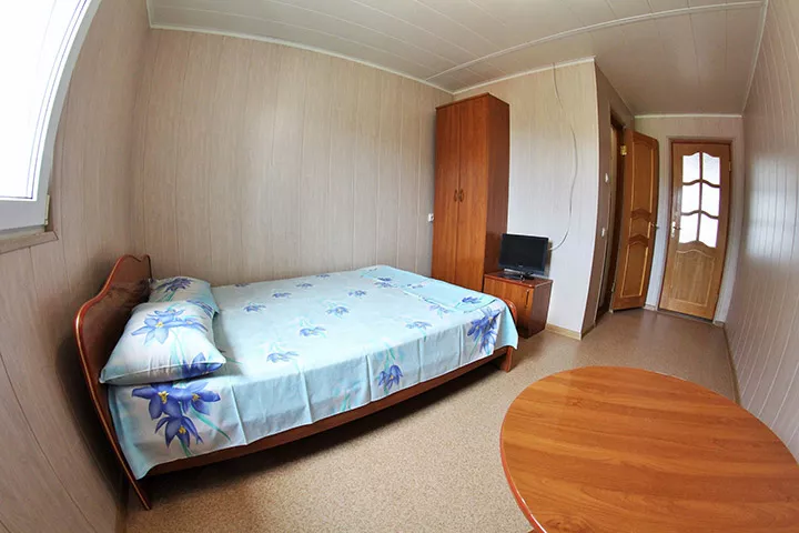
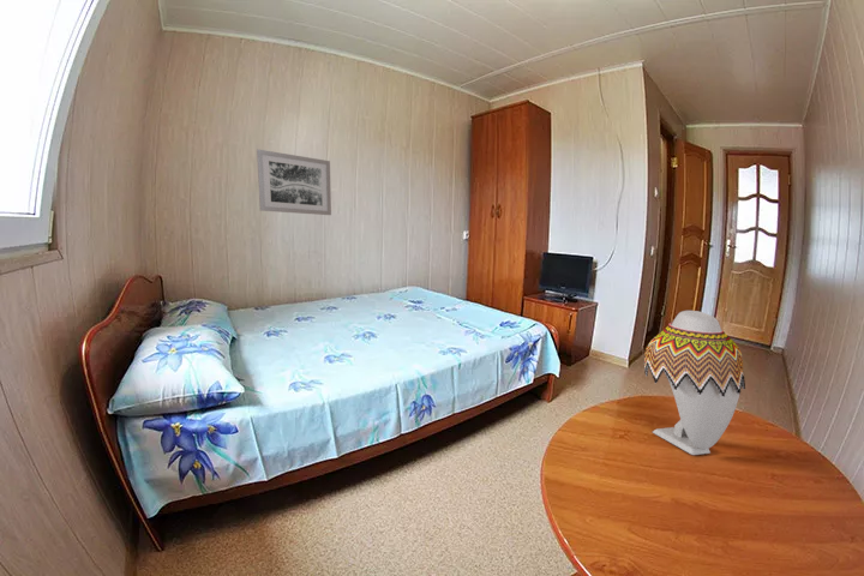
+ wall art [256,148,332,216]
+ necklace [643,310,746,456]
